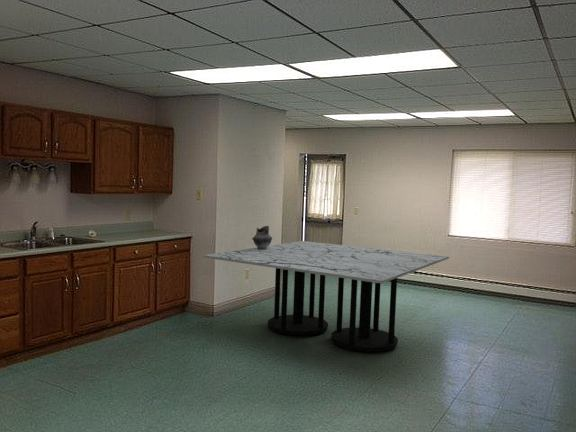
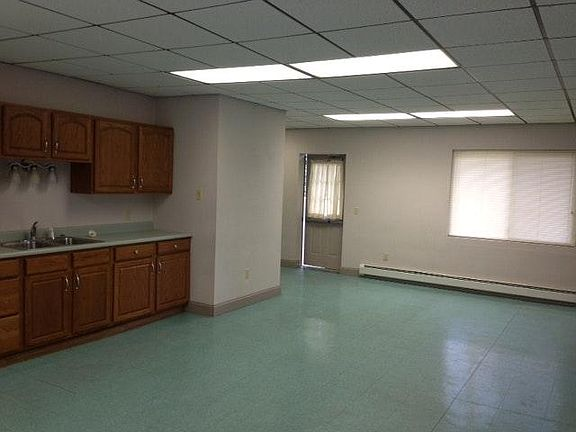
- ceramic jug [251,225,273,250]
- dining table [202,240,450,352]
